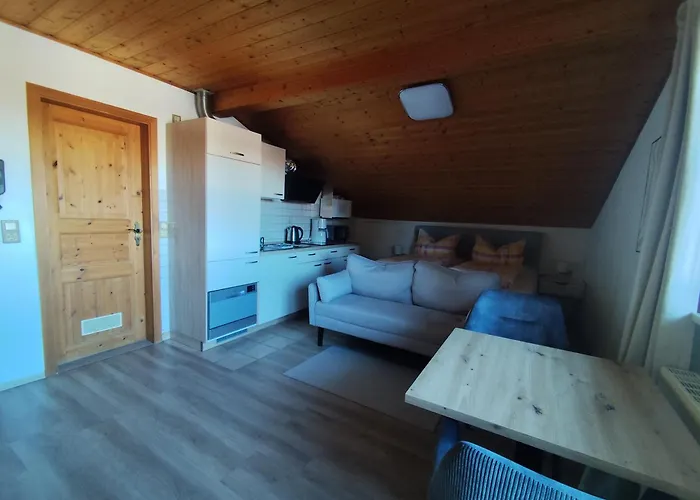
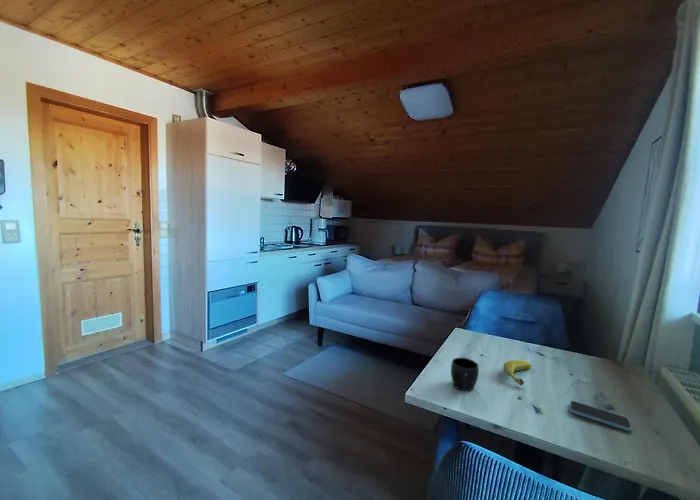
+ mug [450,357,480,392]
+ smartphone [569,400,632,432]
+ fruit [502,359,533,386]
